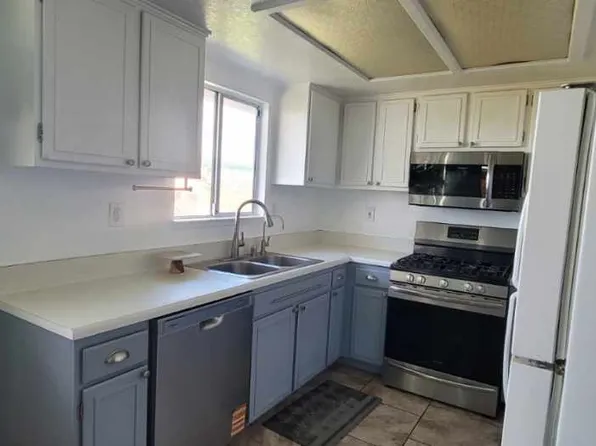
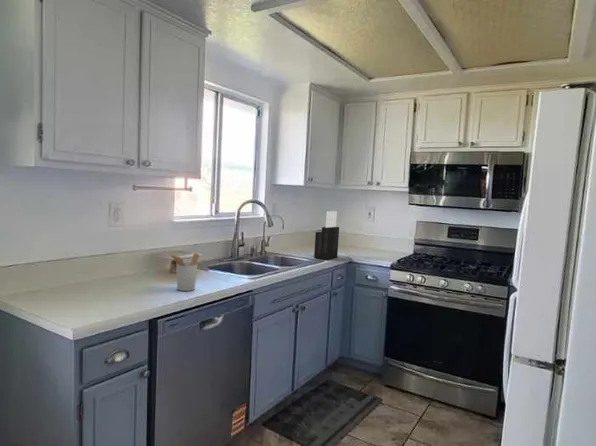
+ knife block [313,210,340,261]
+ utensil holder [170,252,200,292]
